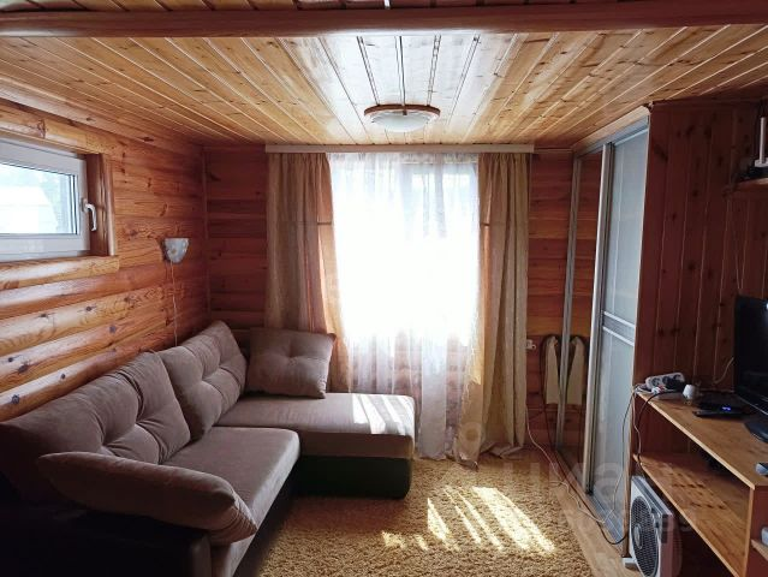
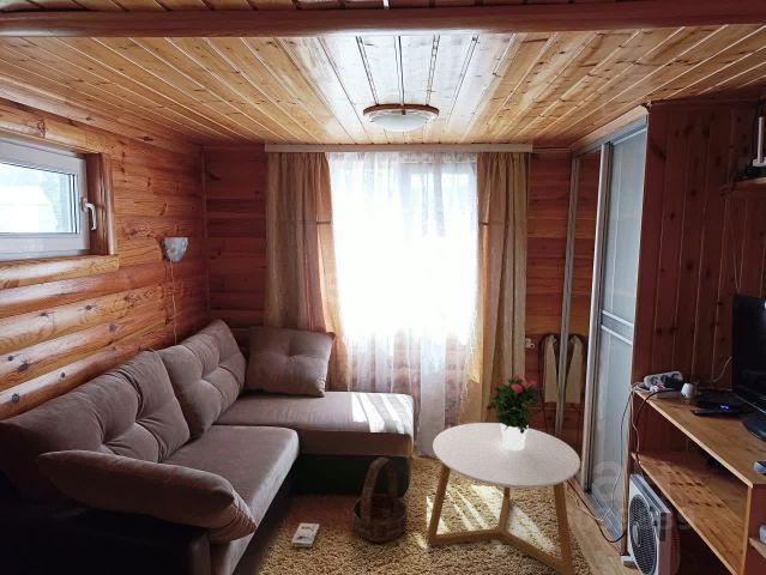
+ coffee table [426,422,581,575]
+ potted flower [485,374,545,450]
+ basket [351,456,408,544]
+ paperback book [290,522,321,549]
